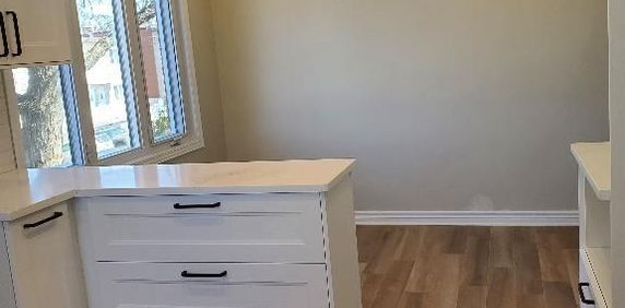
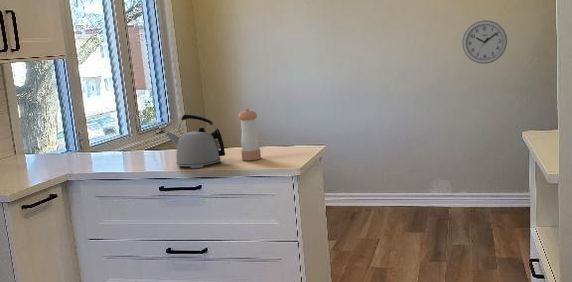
+ wall clock [461,19,508,65]
+ kettle [164,114,227,169]
+ pepper shaker [237,108,262,161]
